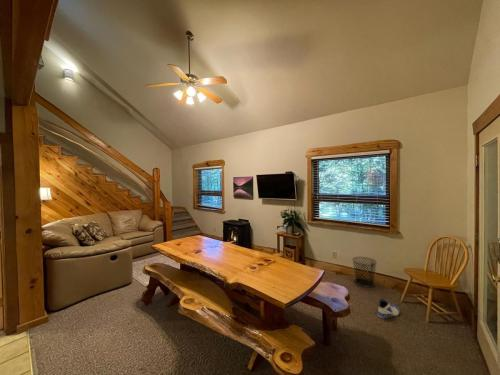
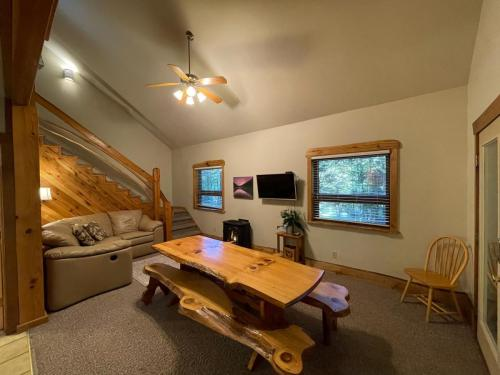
- sneaker [376,298,400,319]
- waste bin [351,256,378,288]
